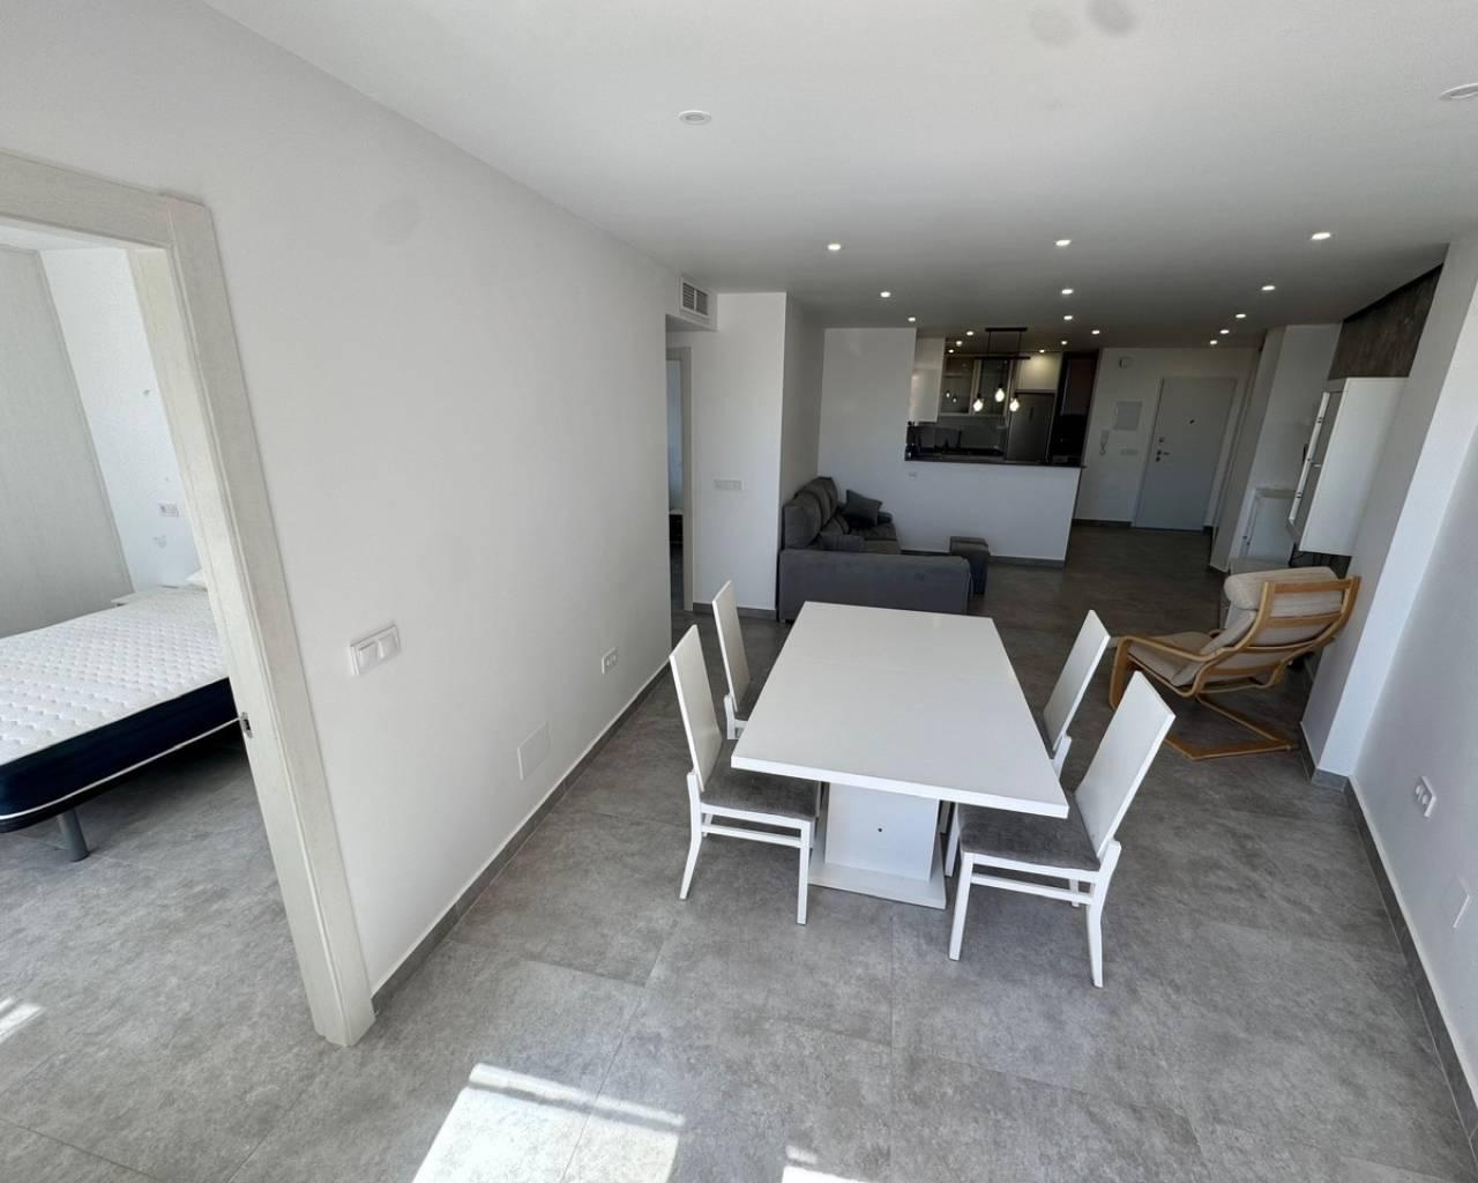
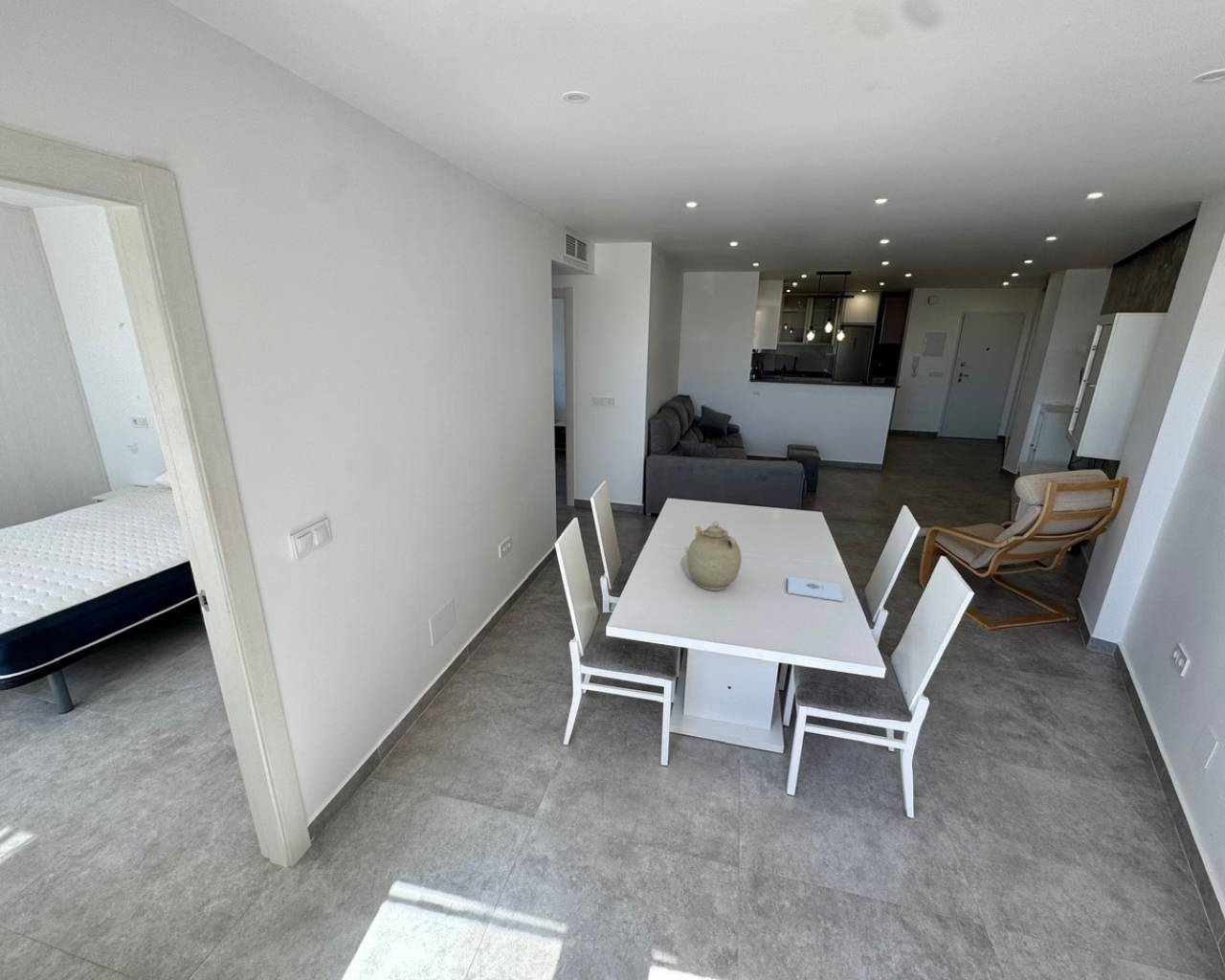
+ notepad [787,576,844,602]
+ teapot [686,520,743,591]
